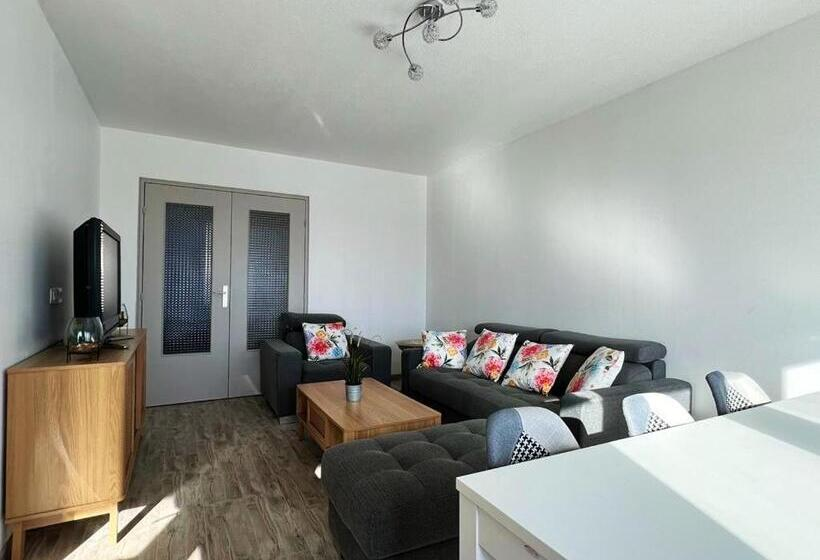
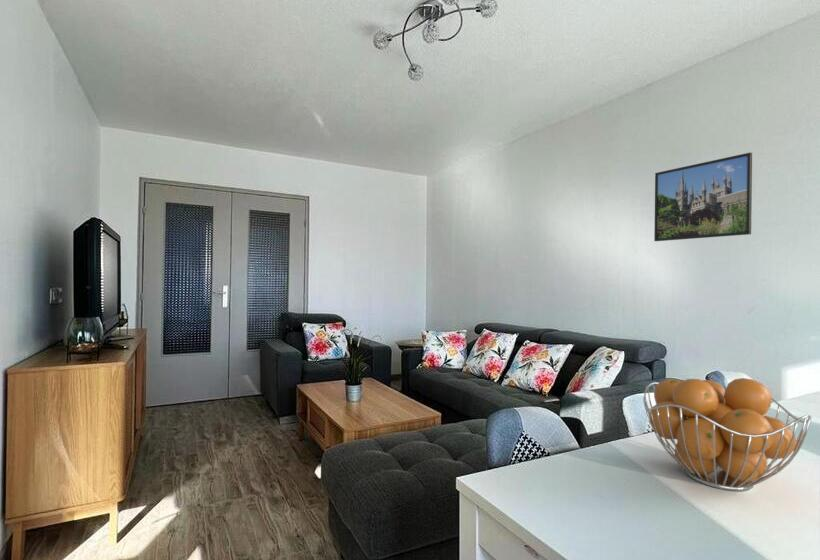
+ fruit basket [642,377,812,492]
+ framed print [653,152,753,242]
